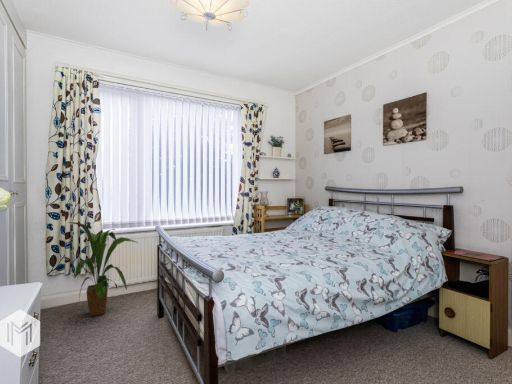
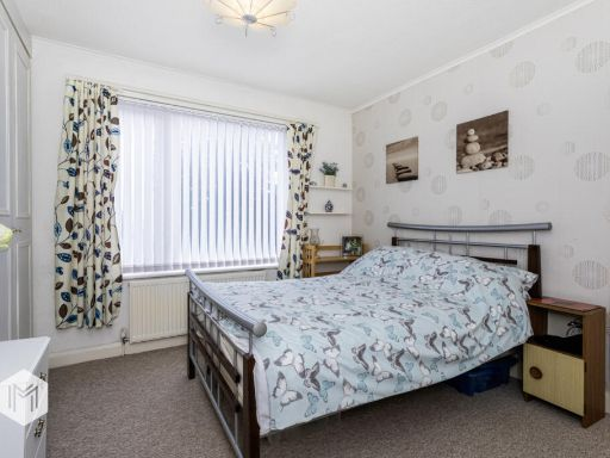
- house plant [67,221,139,317]
